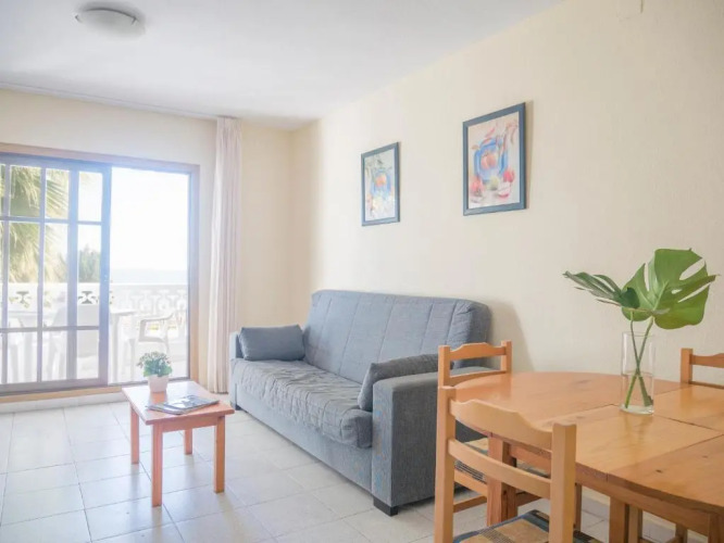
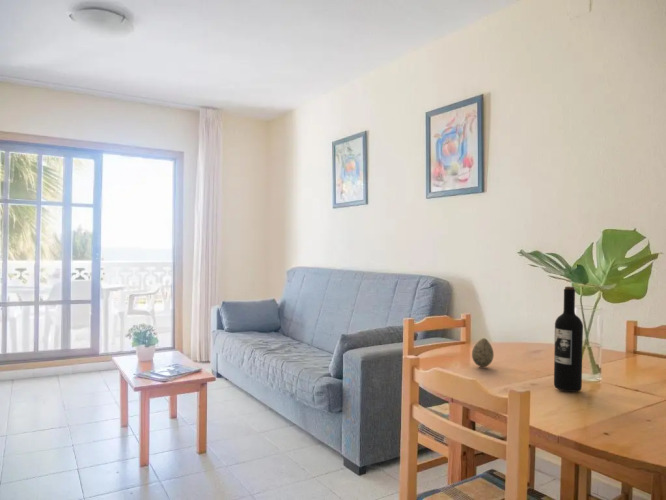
+ decorative egg [471,337,495,368]
+ wine bottle [553,286,584,393]
